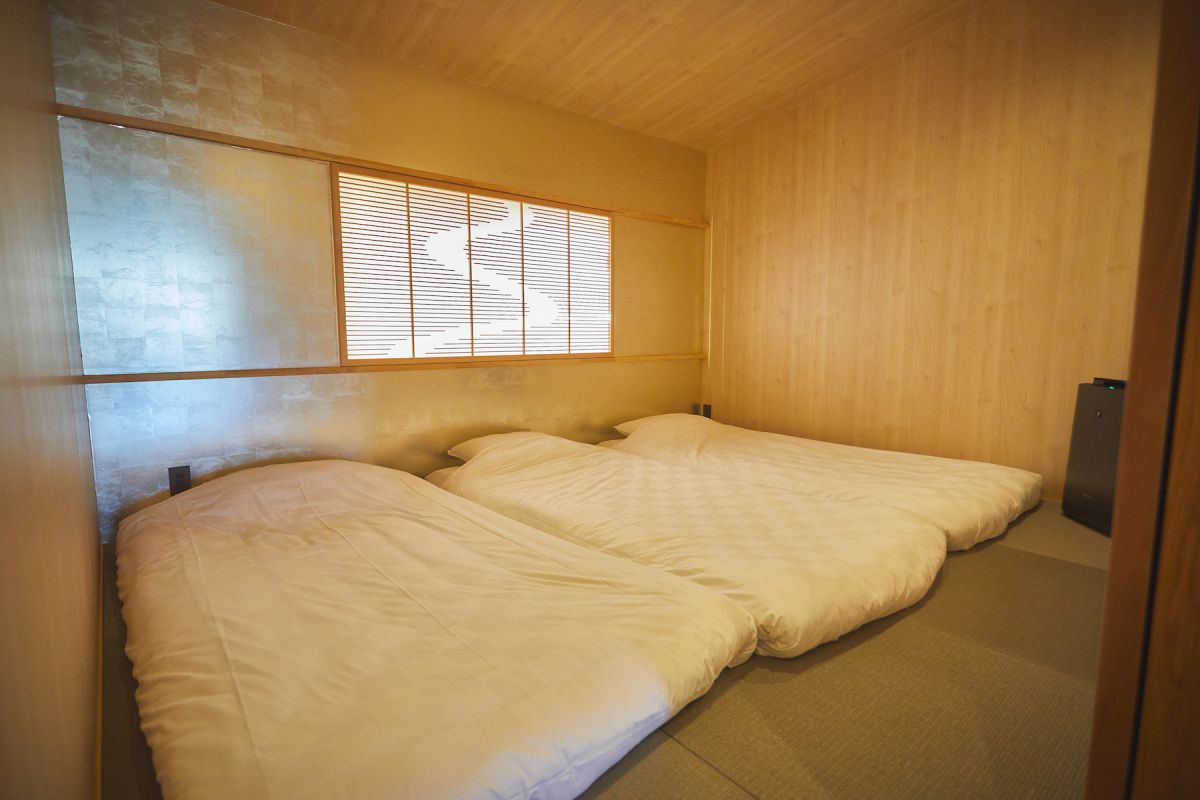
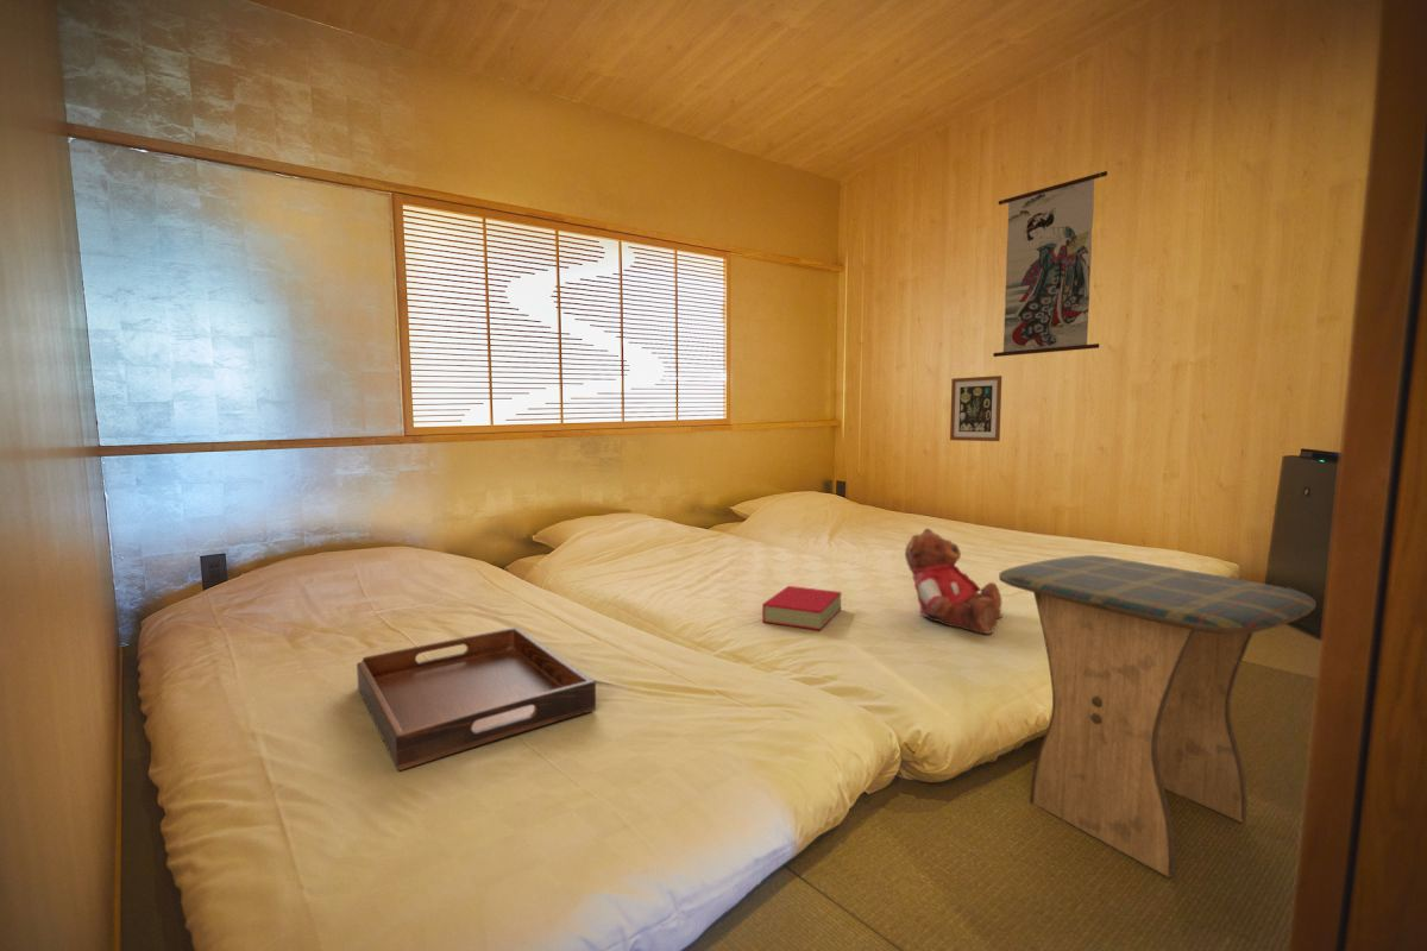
+ book [761,585,842,631]
+ wall art [949,374,1002,442]
+ teddy bear [904,528,1005,635]
+ wall scroll [992,162,1108,358]
+ serving tray [356,626,597,773]
+ stool [998,554,1316,878]
